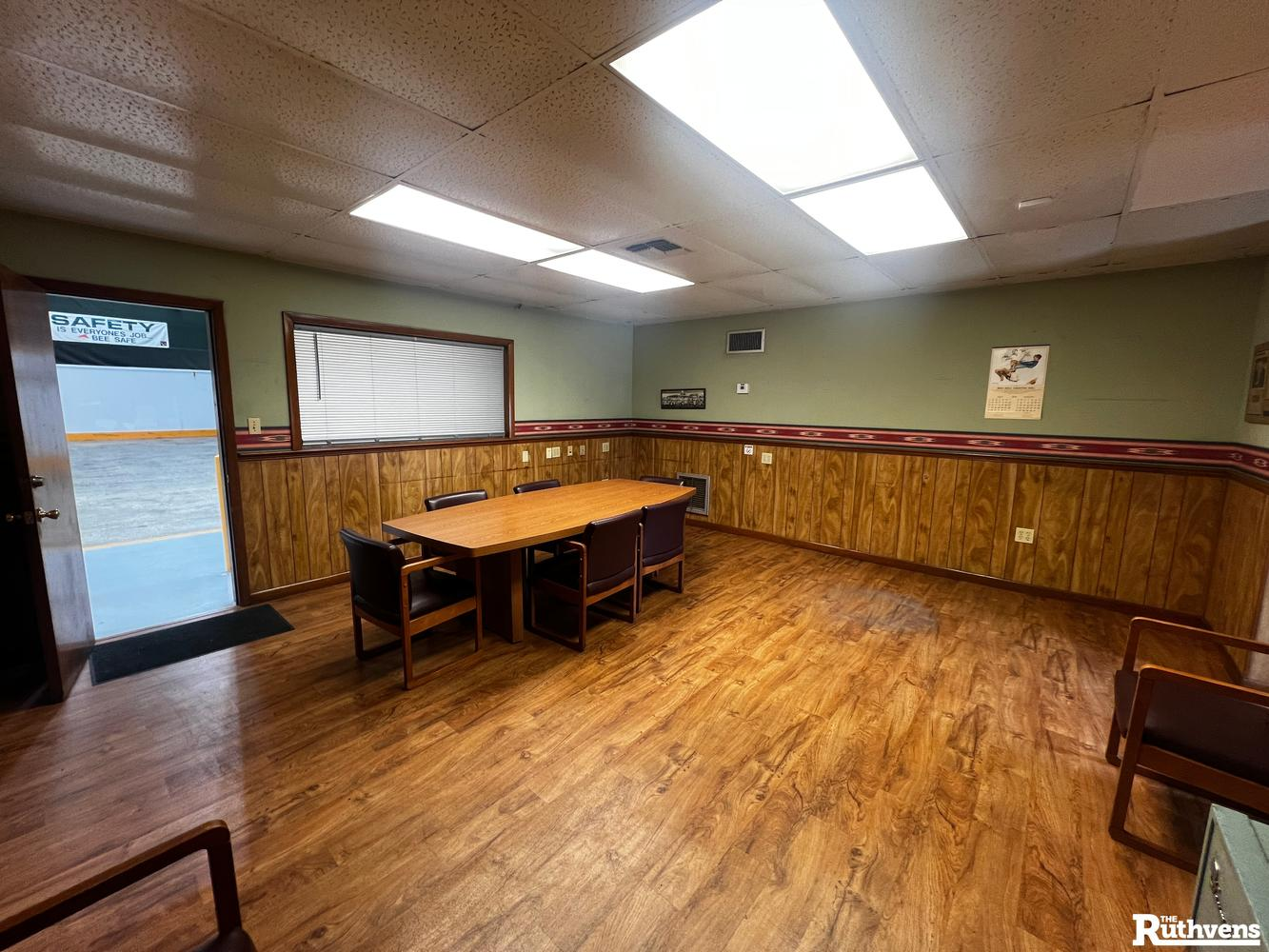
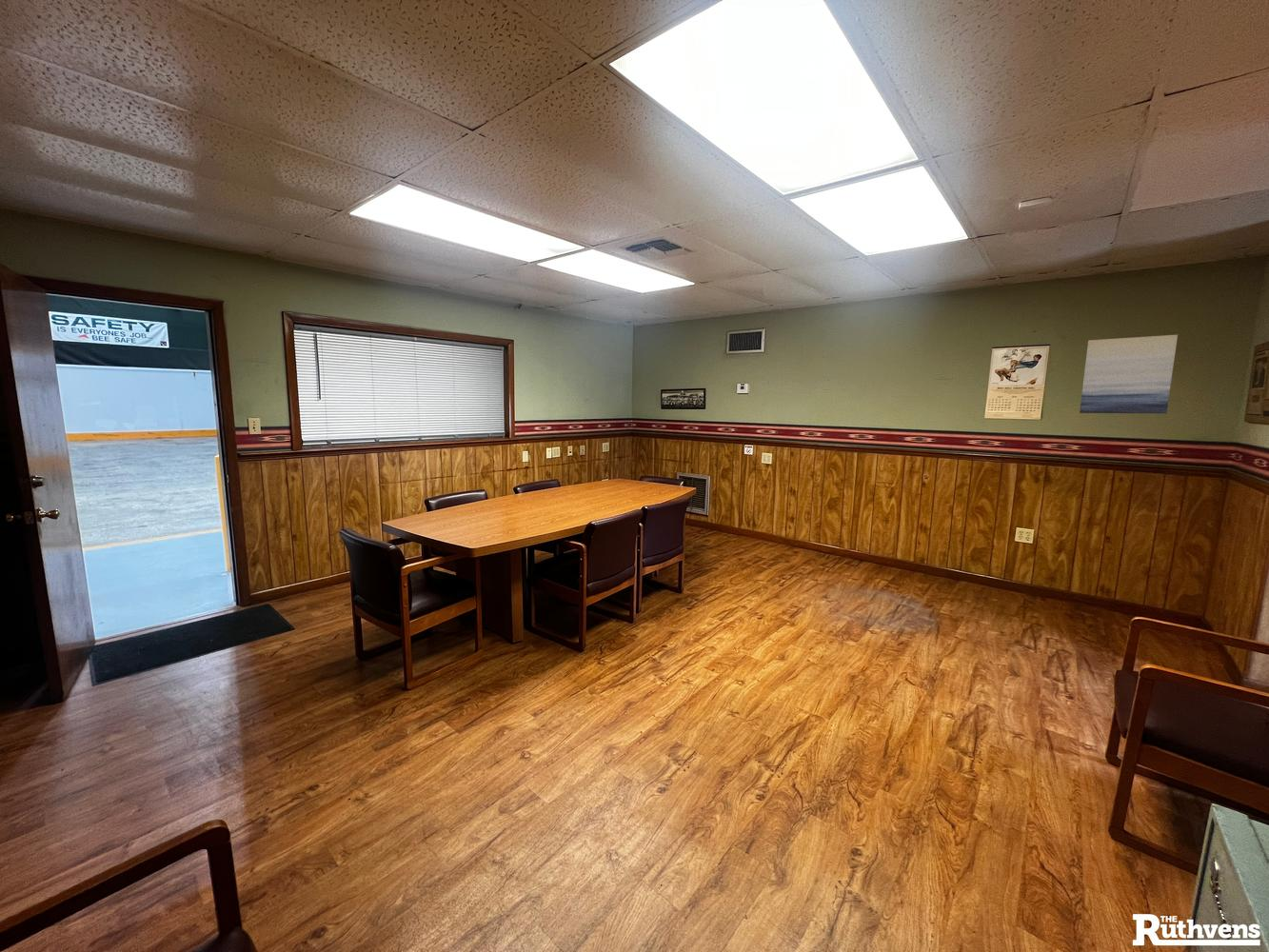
+ wall art [1079,334,1179,414]
